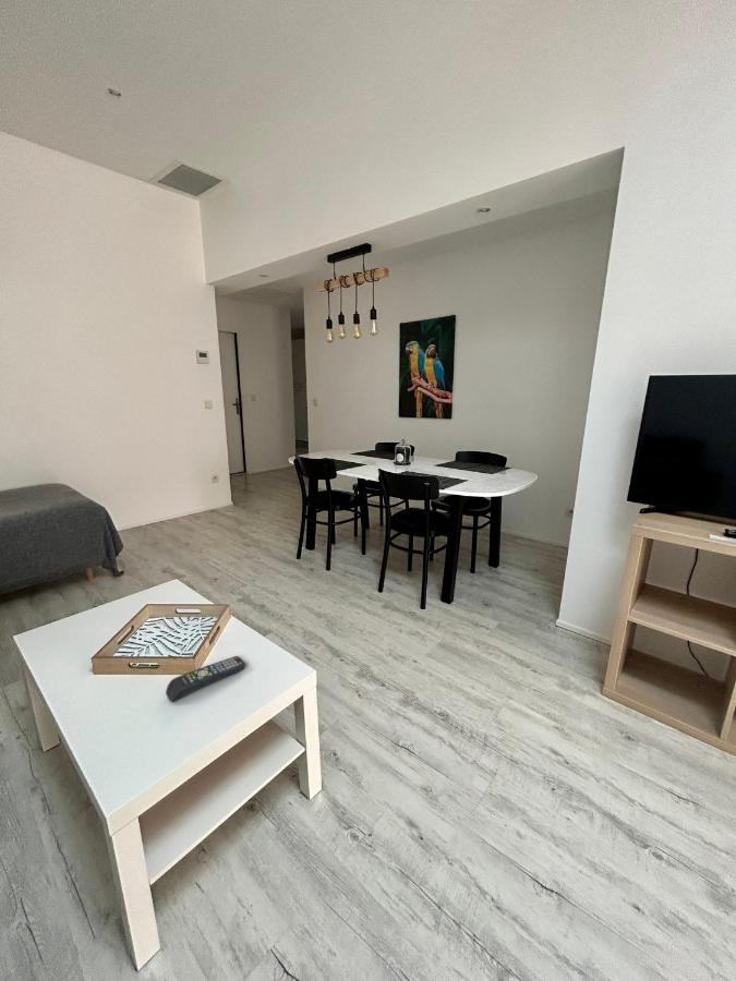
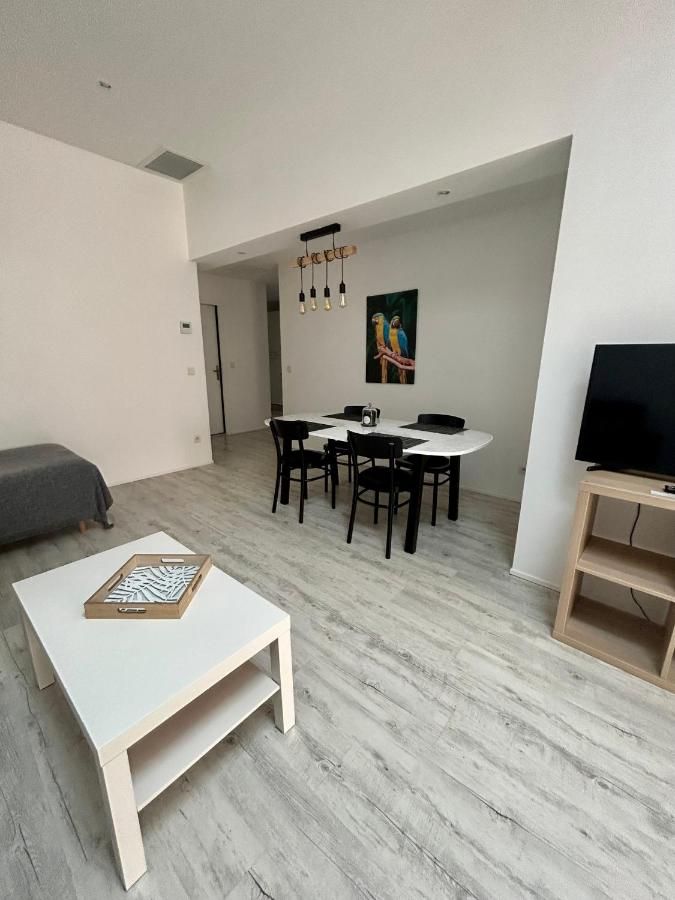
- remote control [165,655,246,703]
